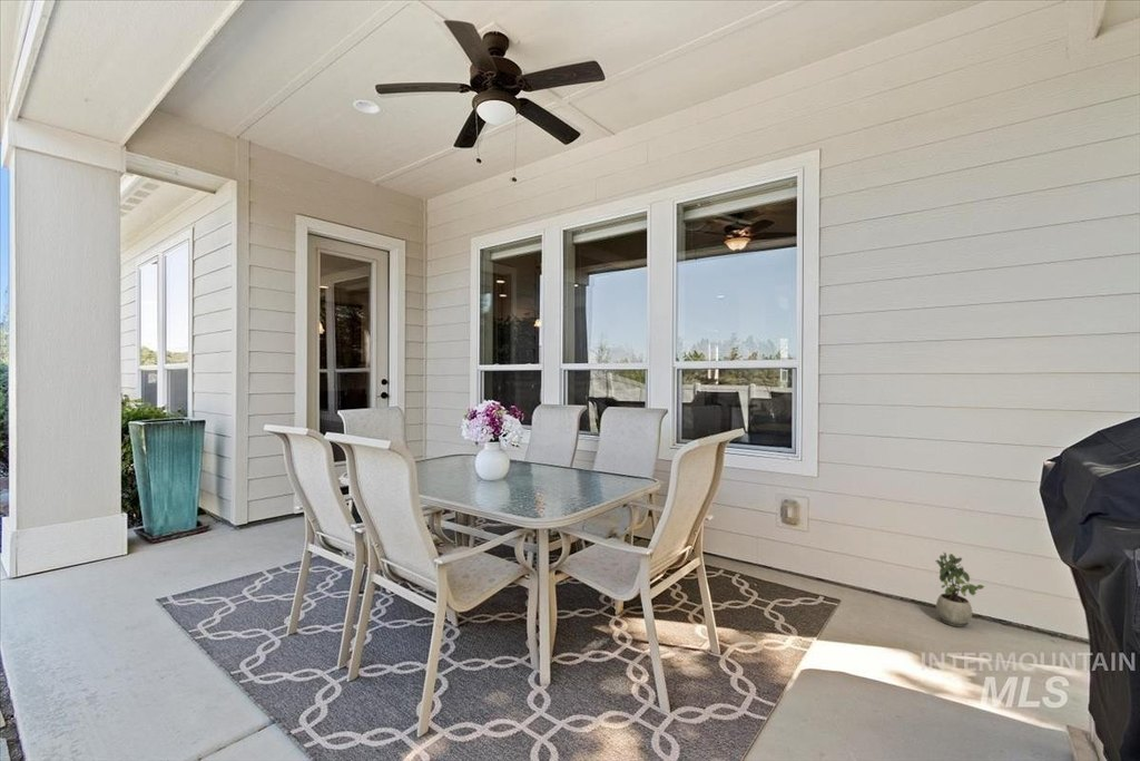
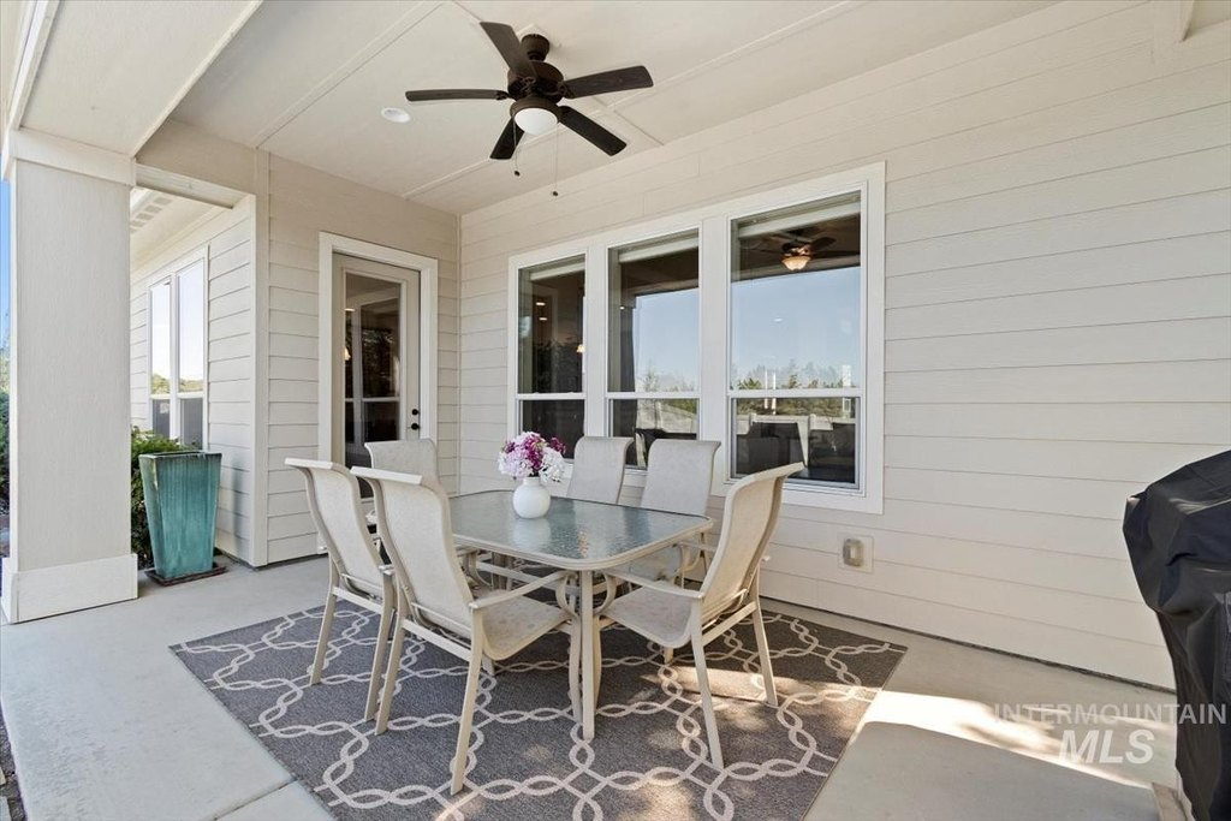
- potted plant [934,552,985,628]
